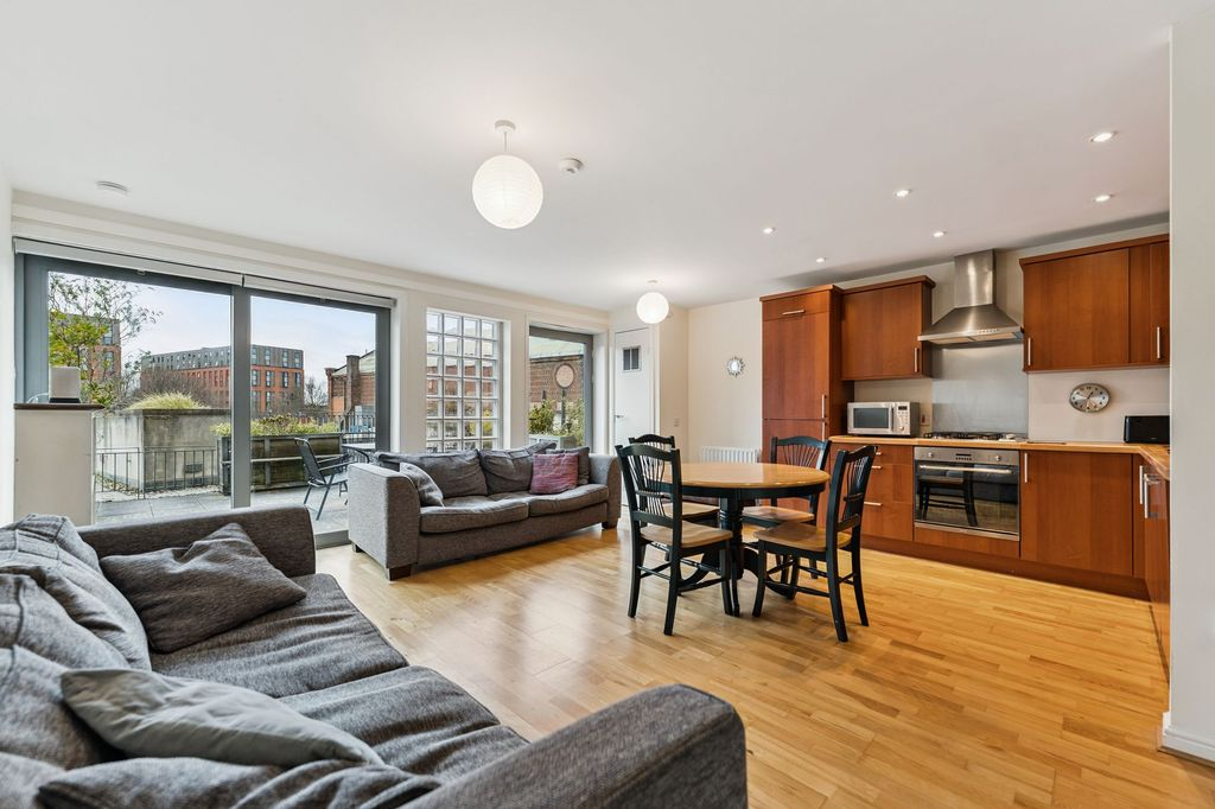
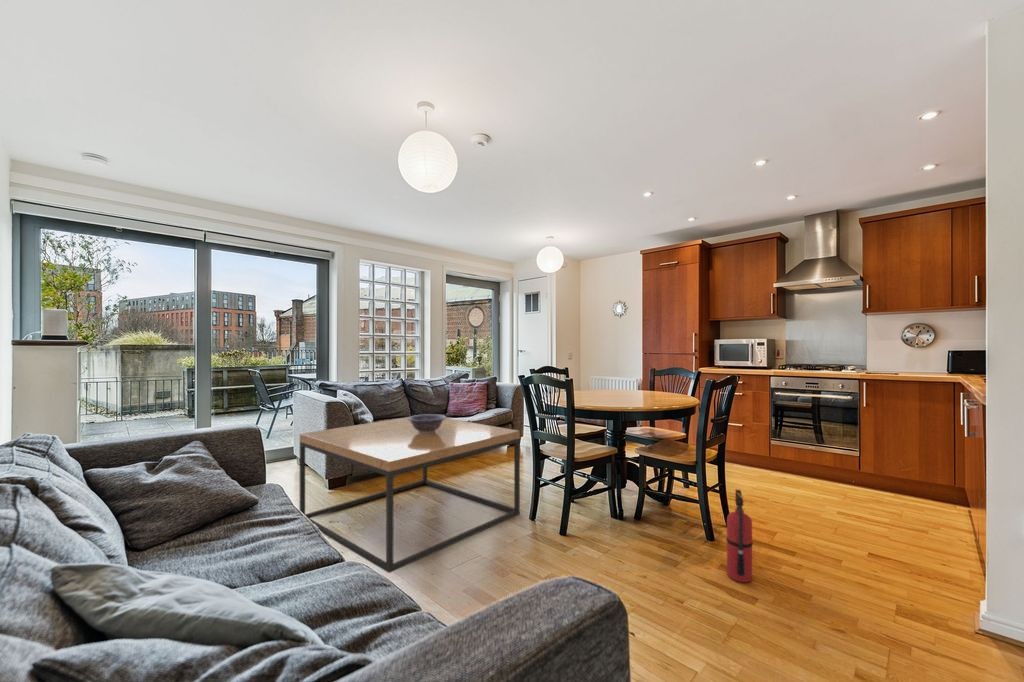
+ fire extinguisher [725,489,754,584]
+ coffee table [299,416,521,574]
+ decorative bowl [407,413,447,434]
